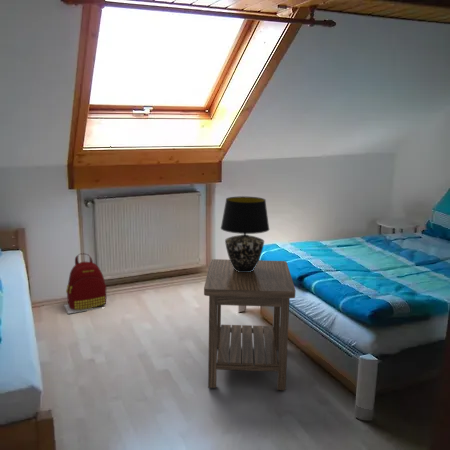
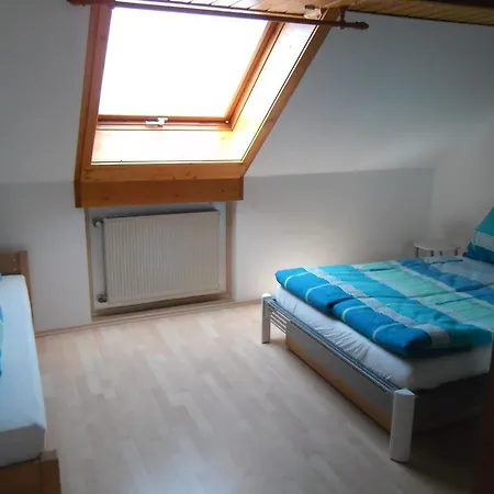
- side table [203,258,297,391]
- backpack [63,252,107,314]
- table lamp [220,195,270,272]
